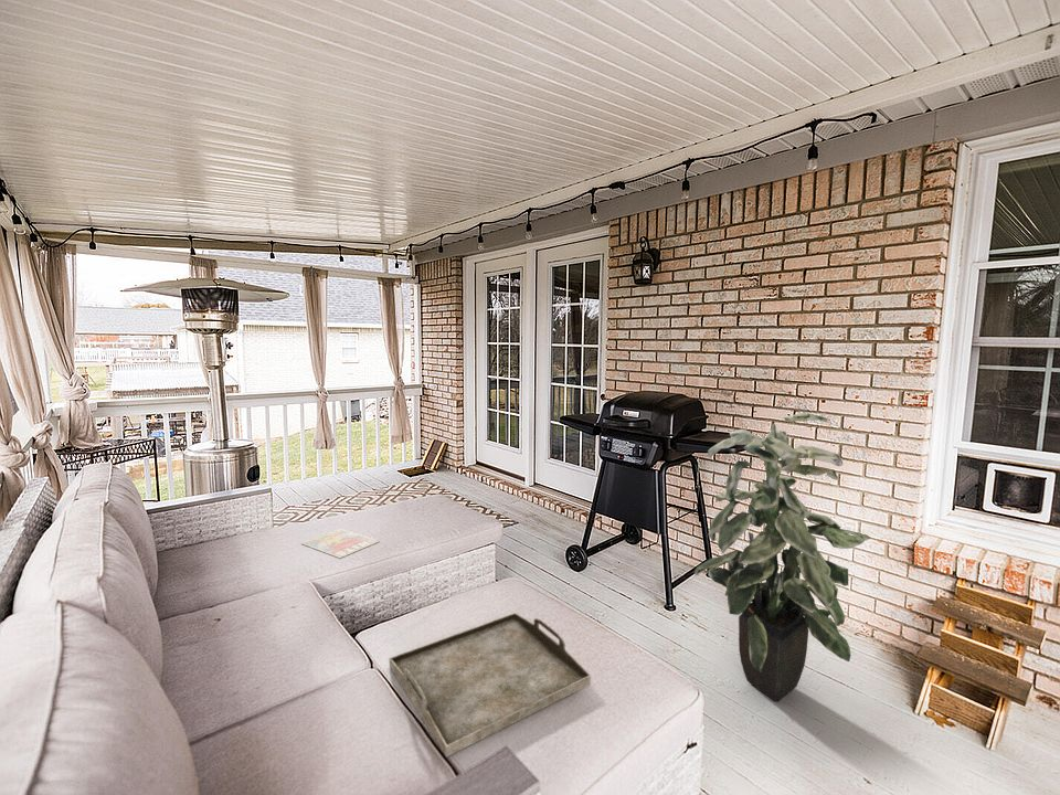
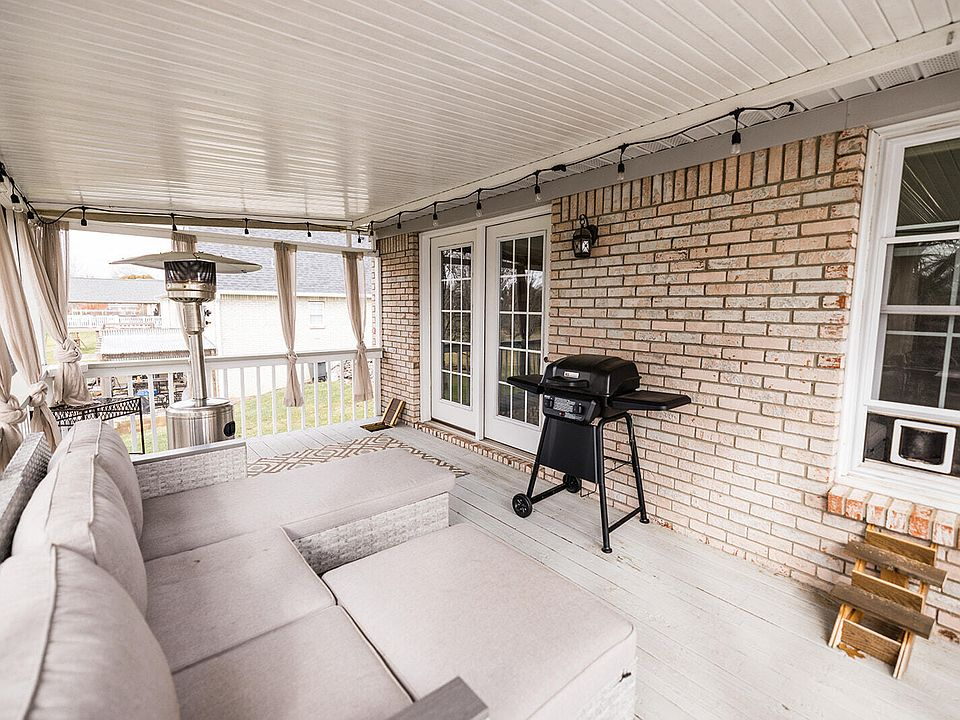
- indoor plant [693,412,872,702]
- serving tray [389,612,592,759]
- magazine [301,528,380,559]
